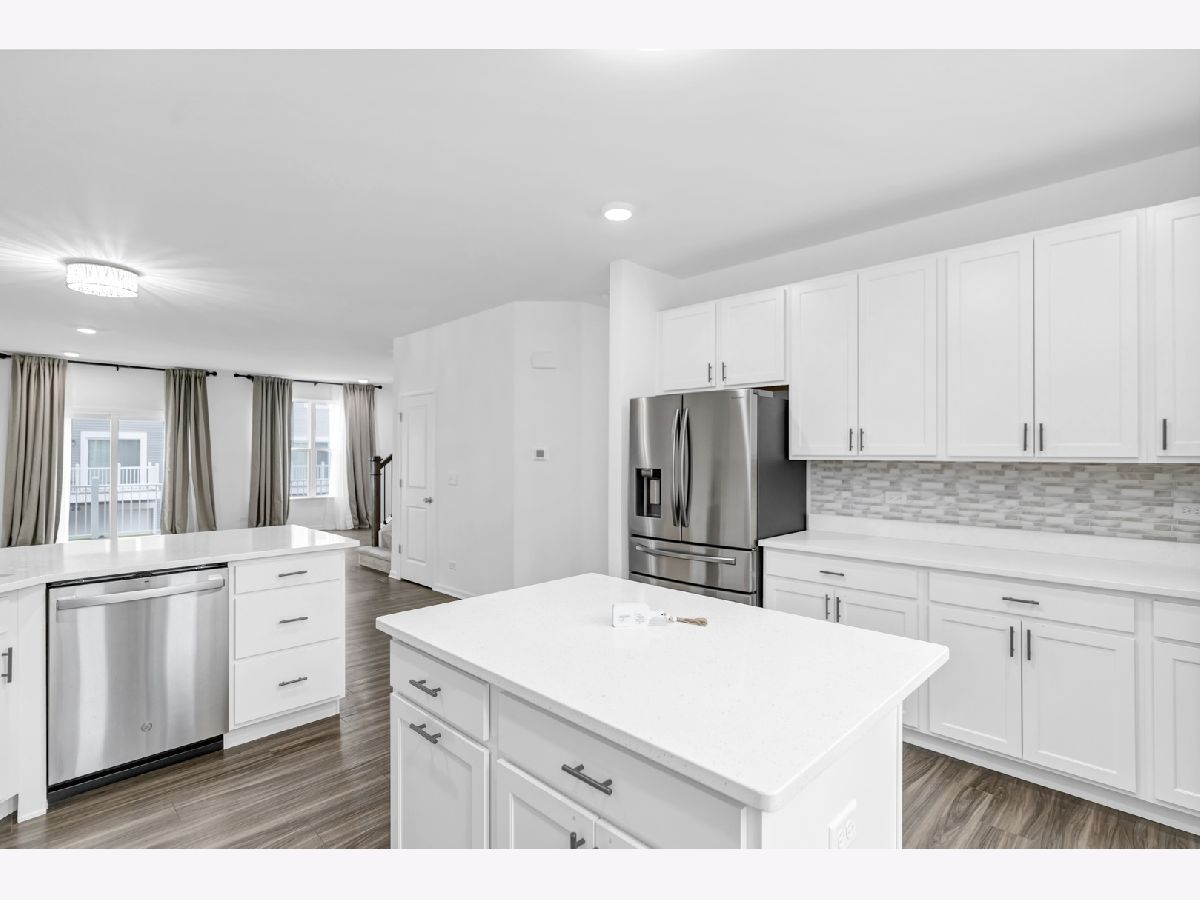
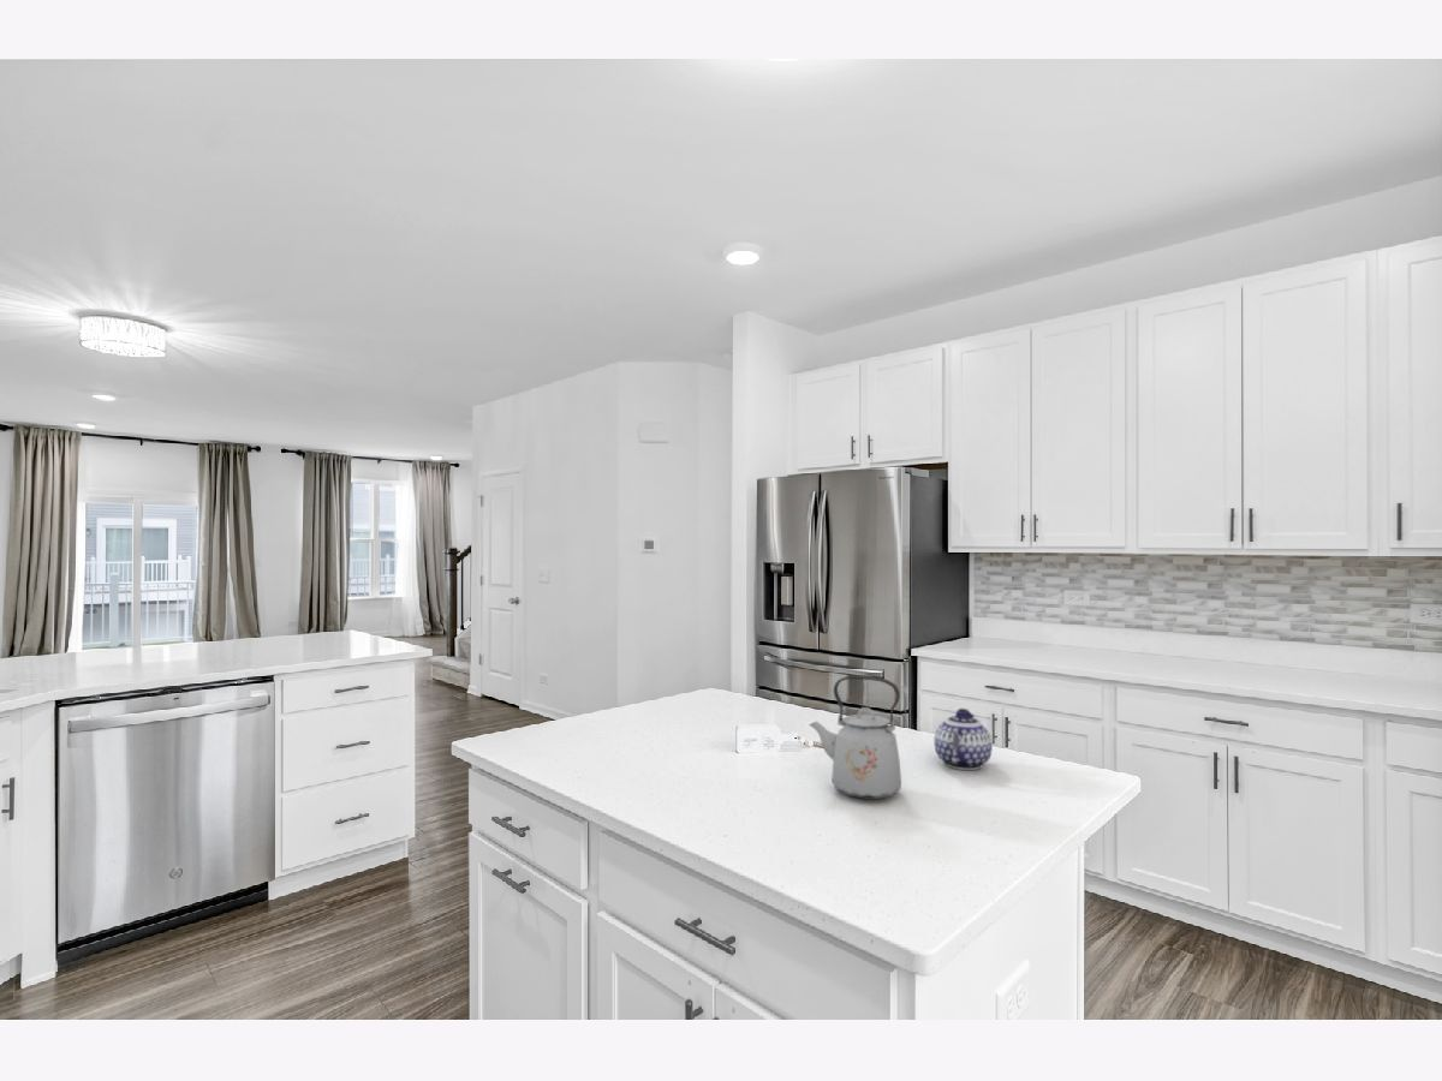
+ teapot [932,707,994,771]
+ kettle [808,675,902,801]
